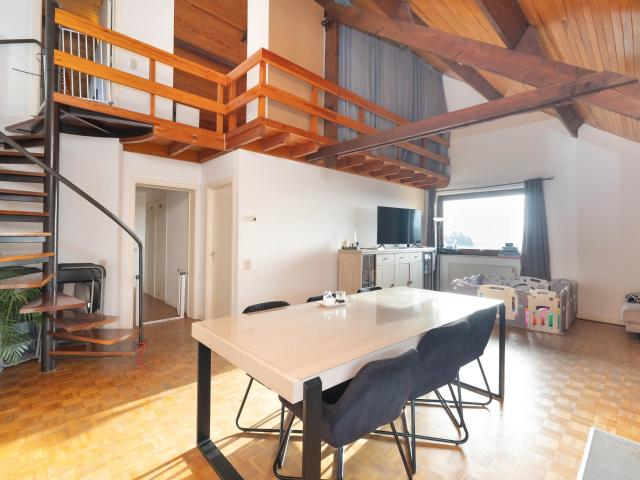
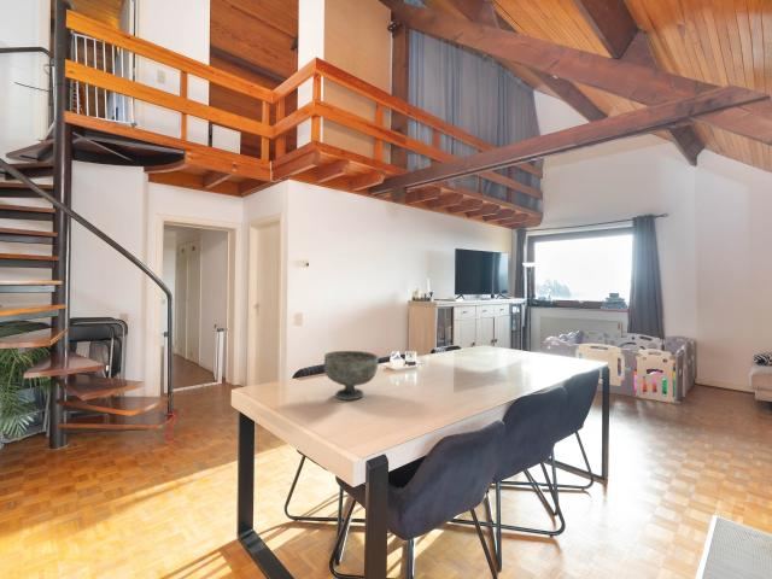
+ decorative bowl [323,350,380,400]
